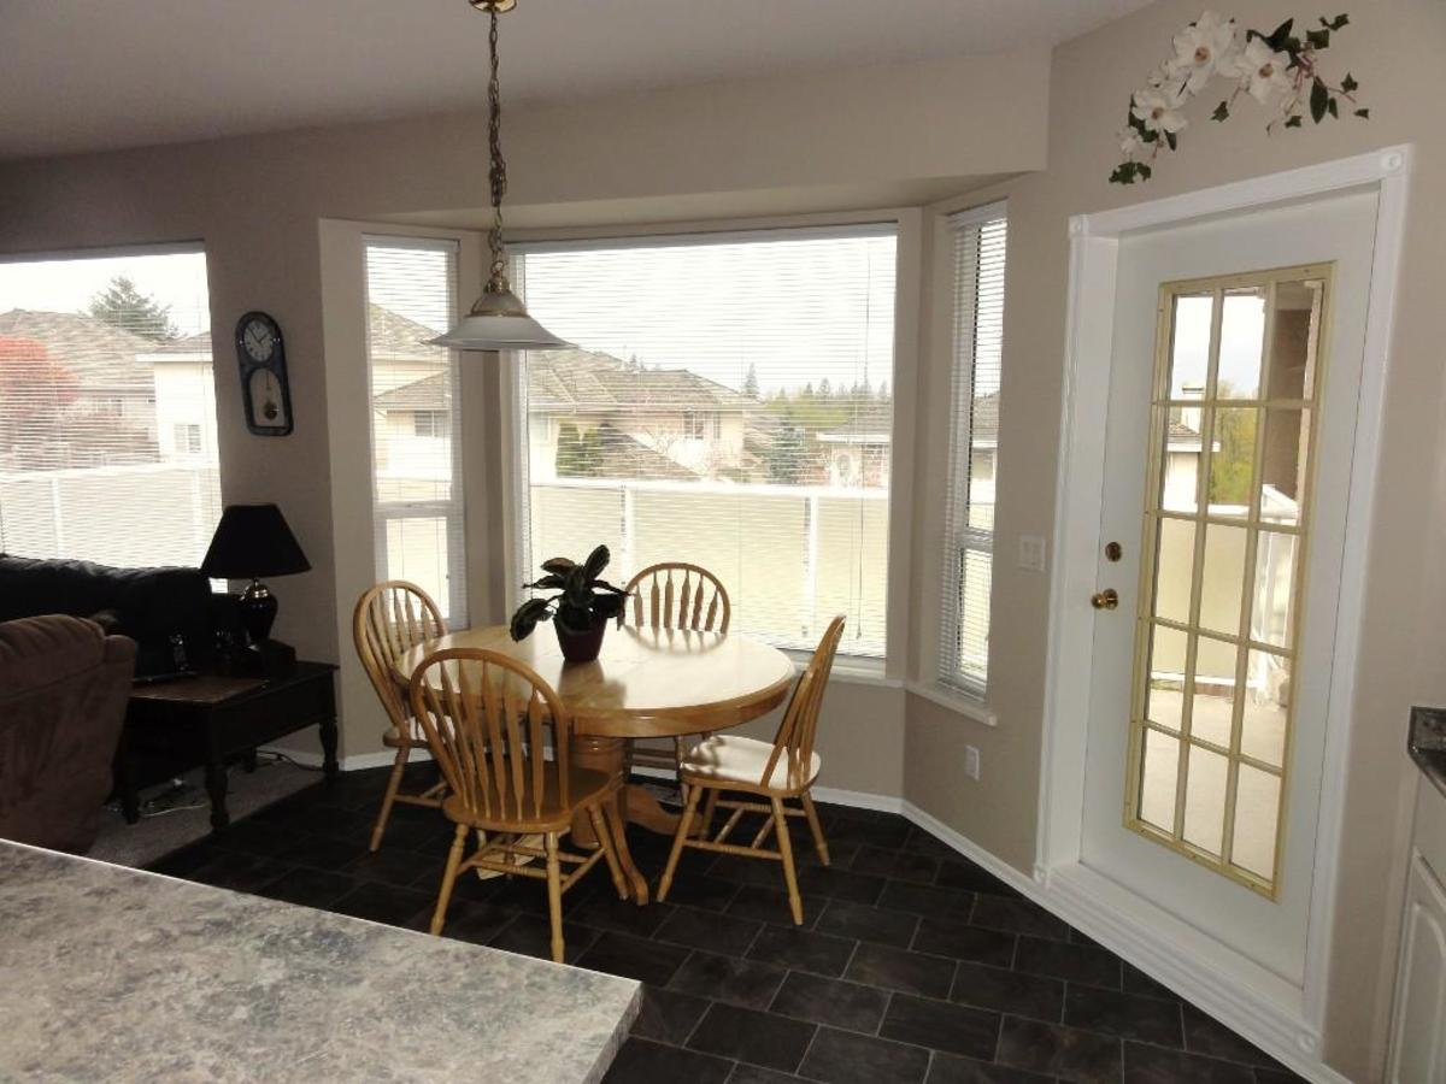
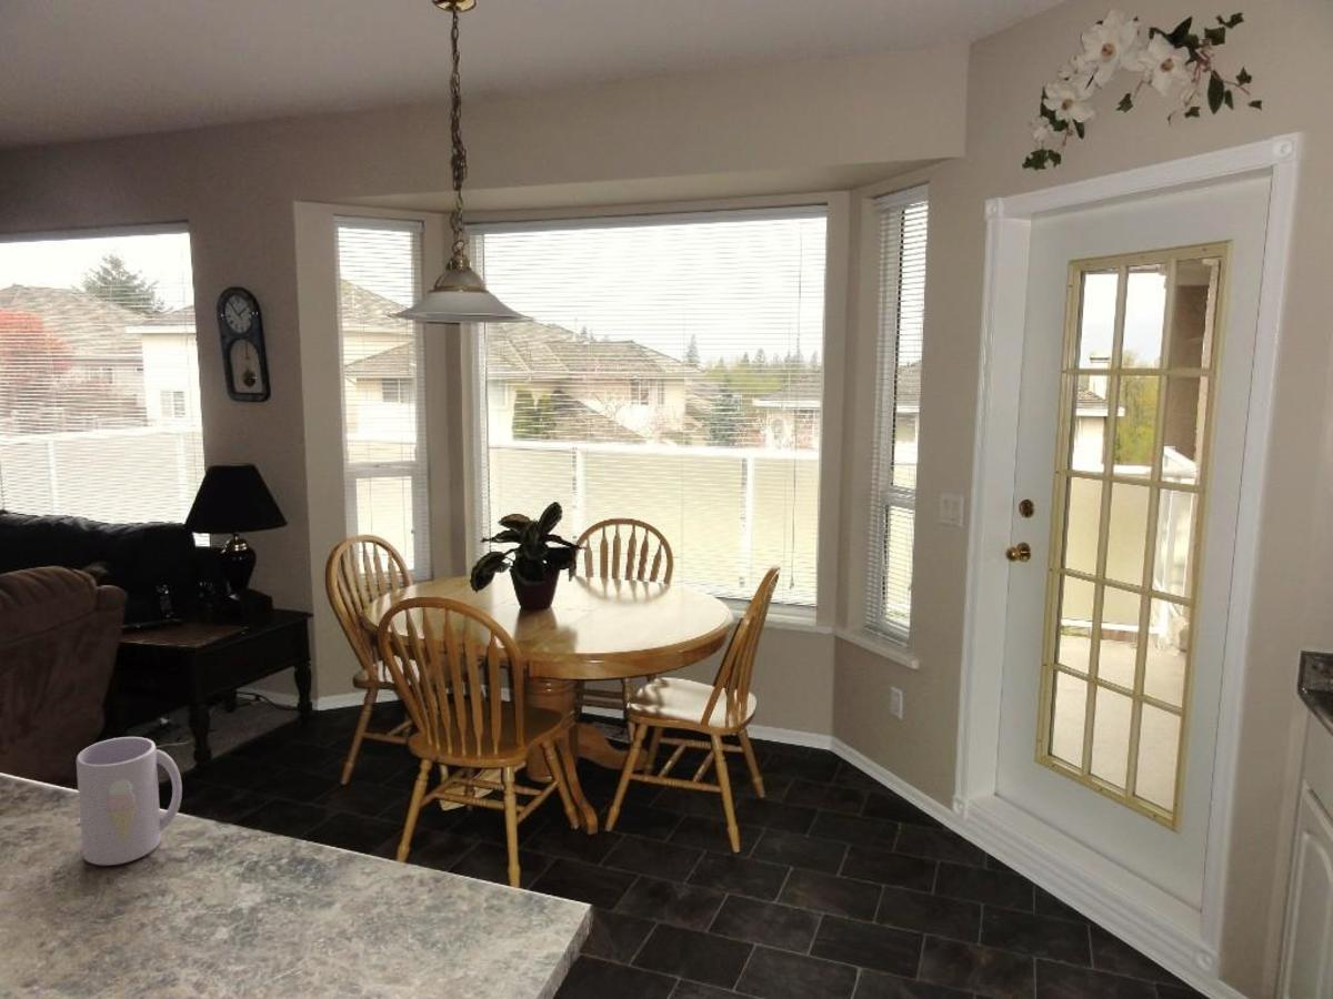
+ mug [76,736,183,866]
